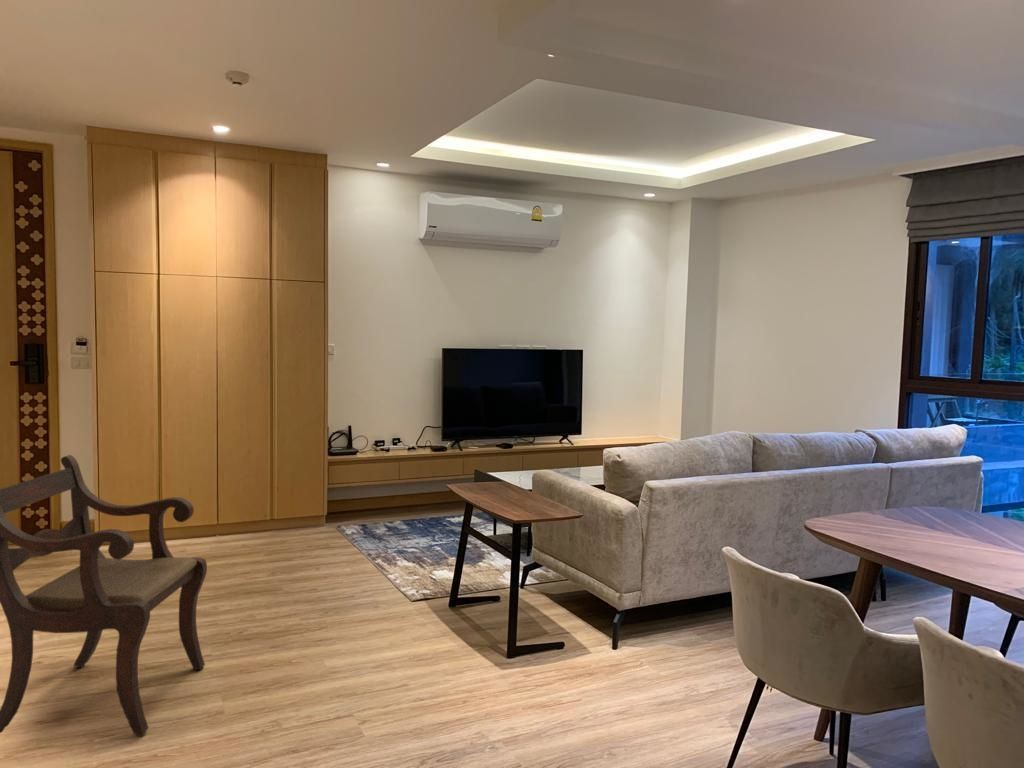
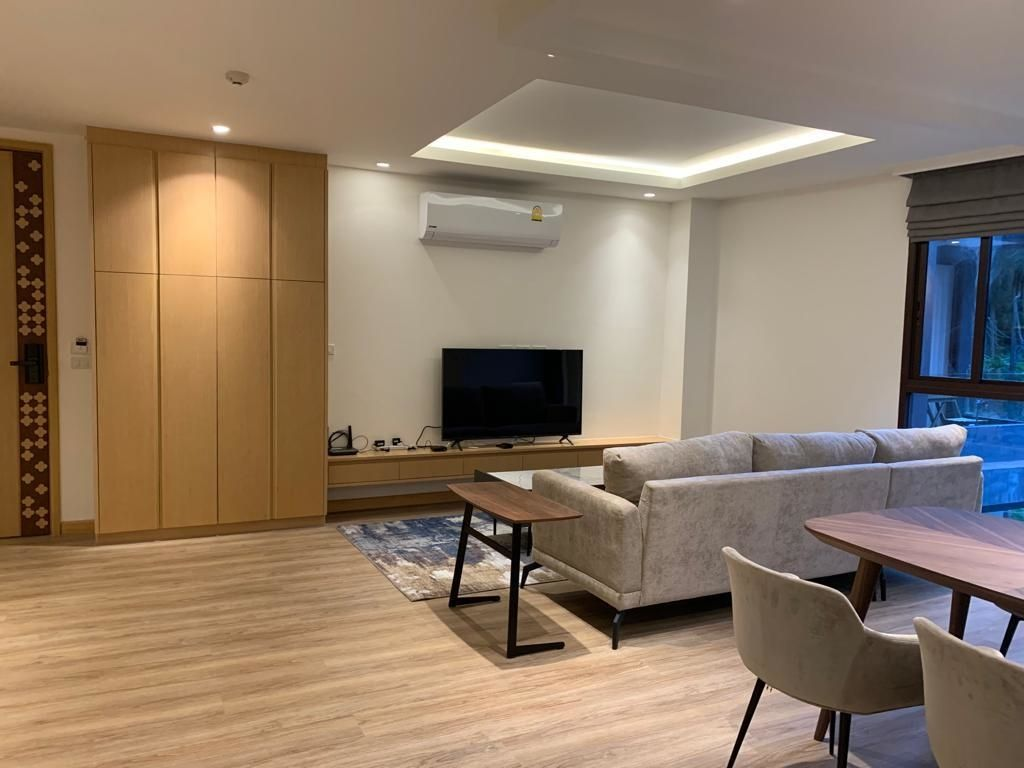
- armchair [0,454,208,738]
